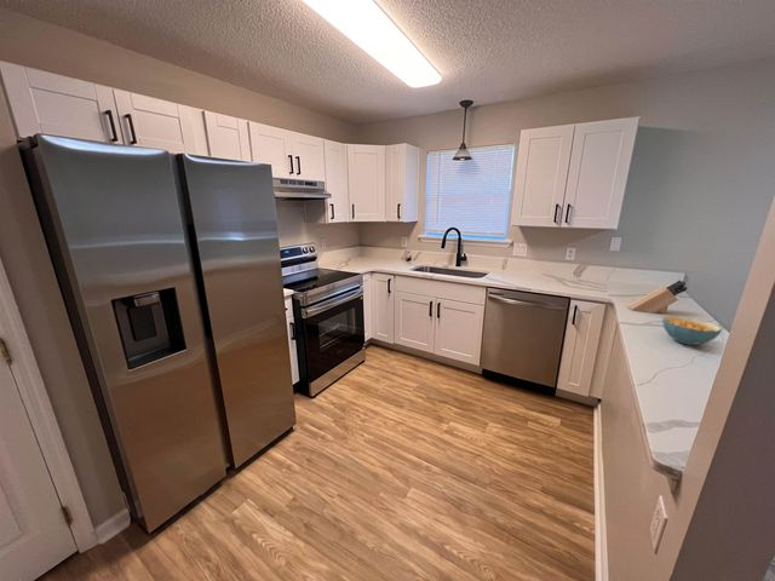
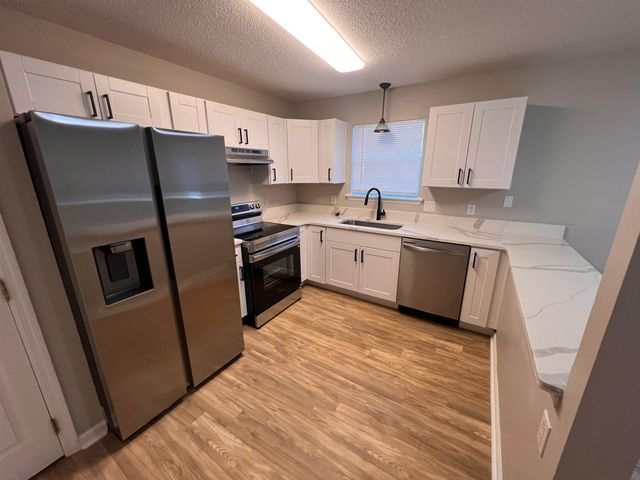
- knife block [626,280,688,315]
- cereal bowl [661,315,723,346]
